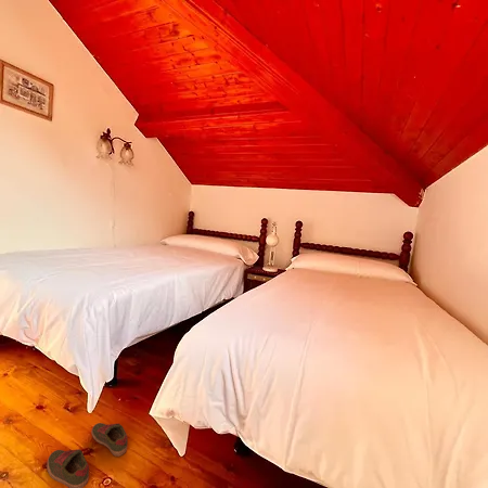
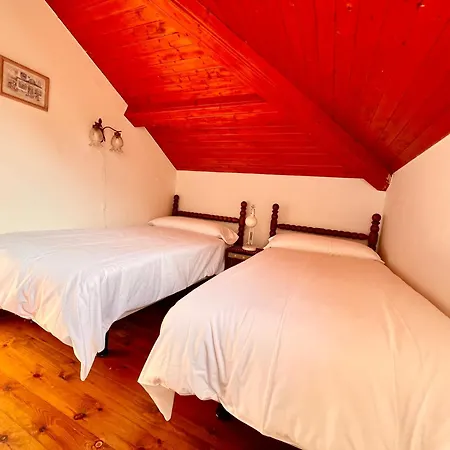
- shoe [46,422,128,488]
